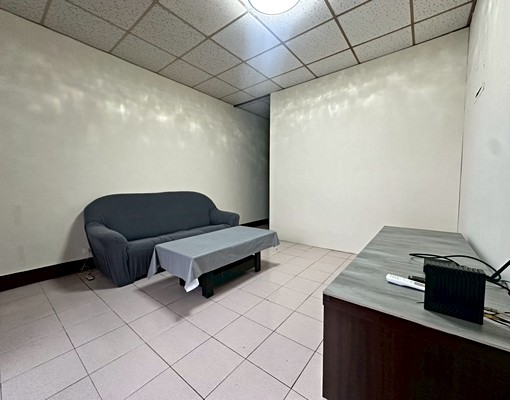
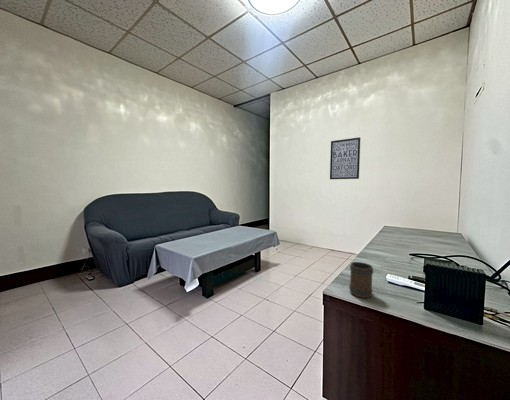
+ wall art [329,136,361,180]
+ mug [348,261,374,299]
